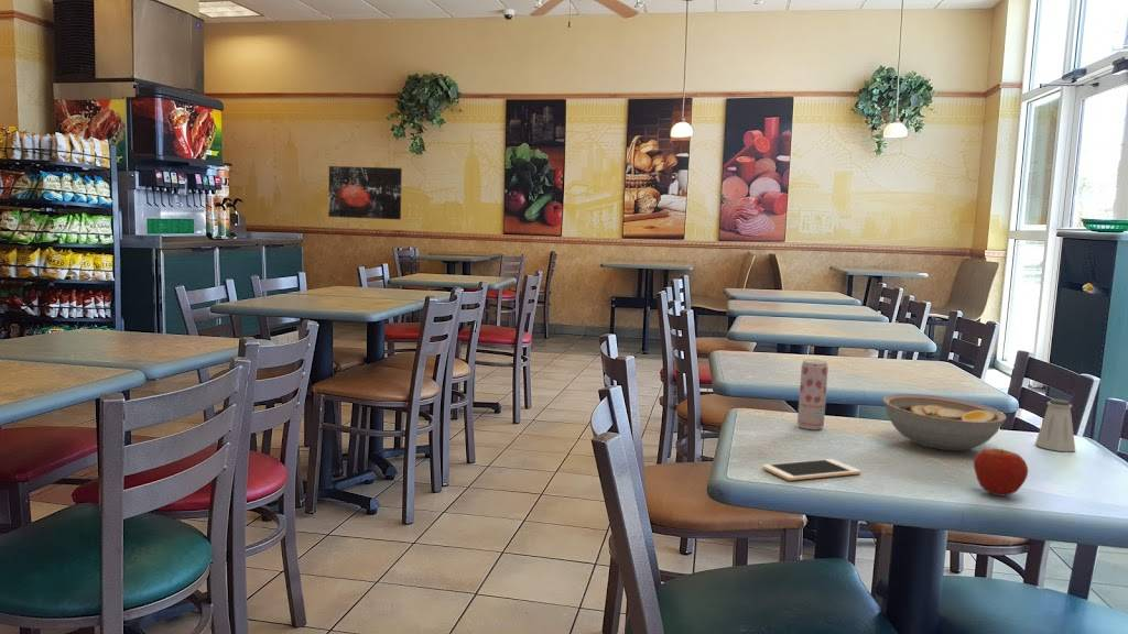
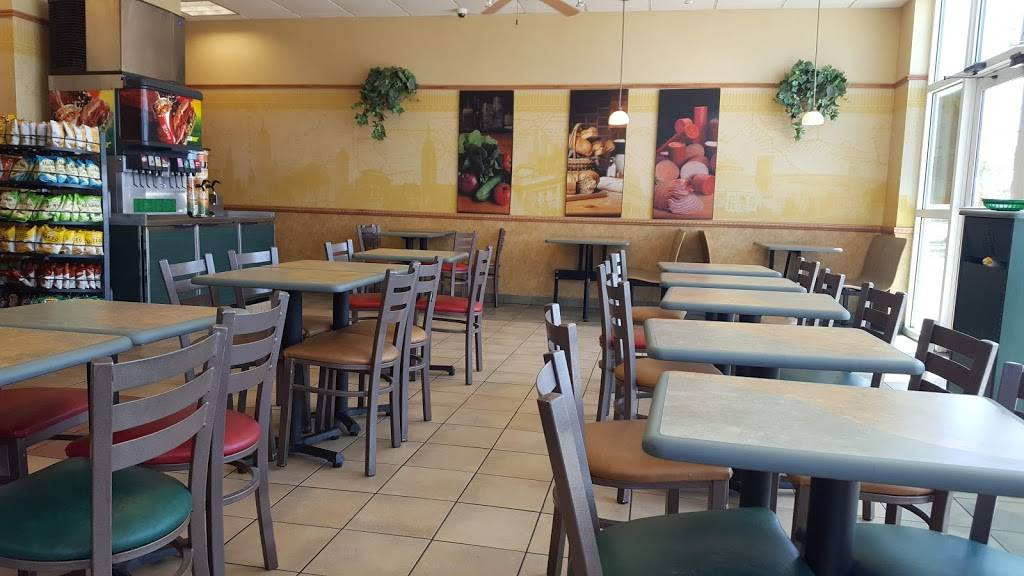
- beverage can [796,359,829,430]
- saltshaker [1034,397,1076,452]
- apple [973,447,1029,496]
- wall art [327,165,403,221]
- cell phone [761,458,863,482]
- bowl [881,393,1007,452]
